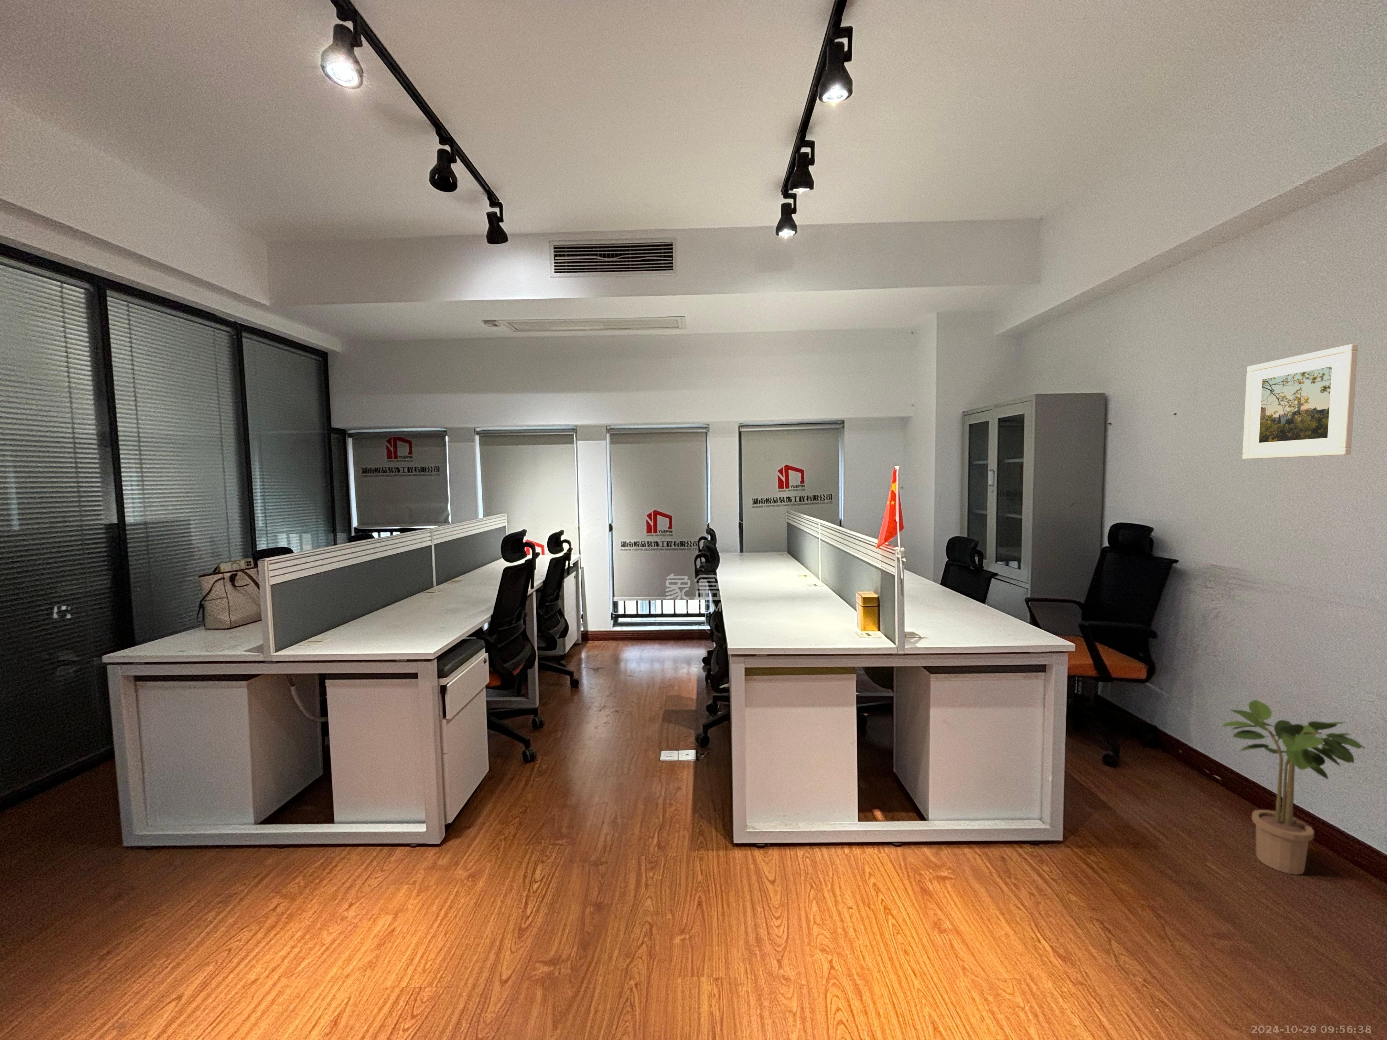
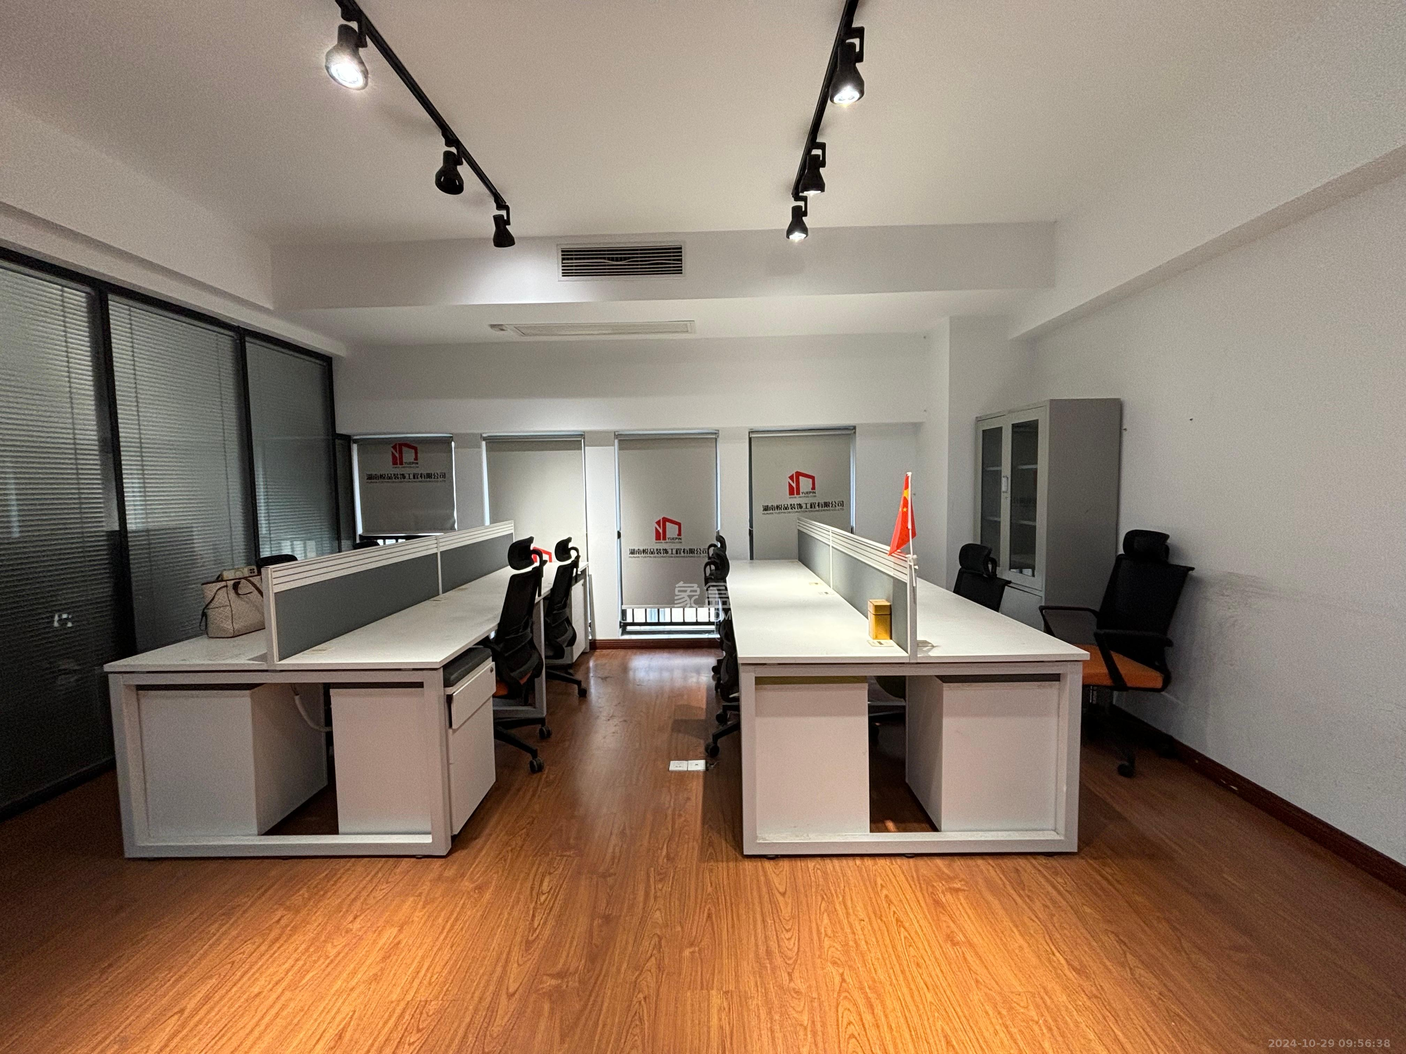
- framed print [1242,344,1359,460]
- potted plant [1221,699,1366,875]
